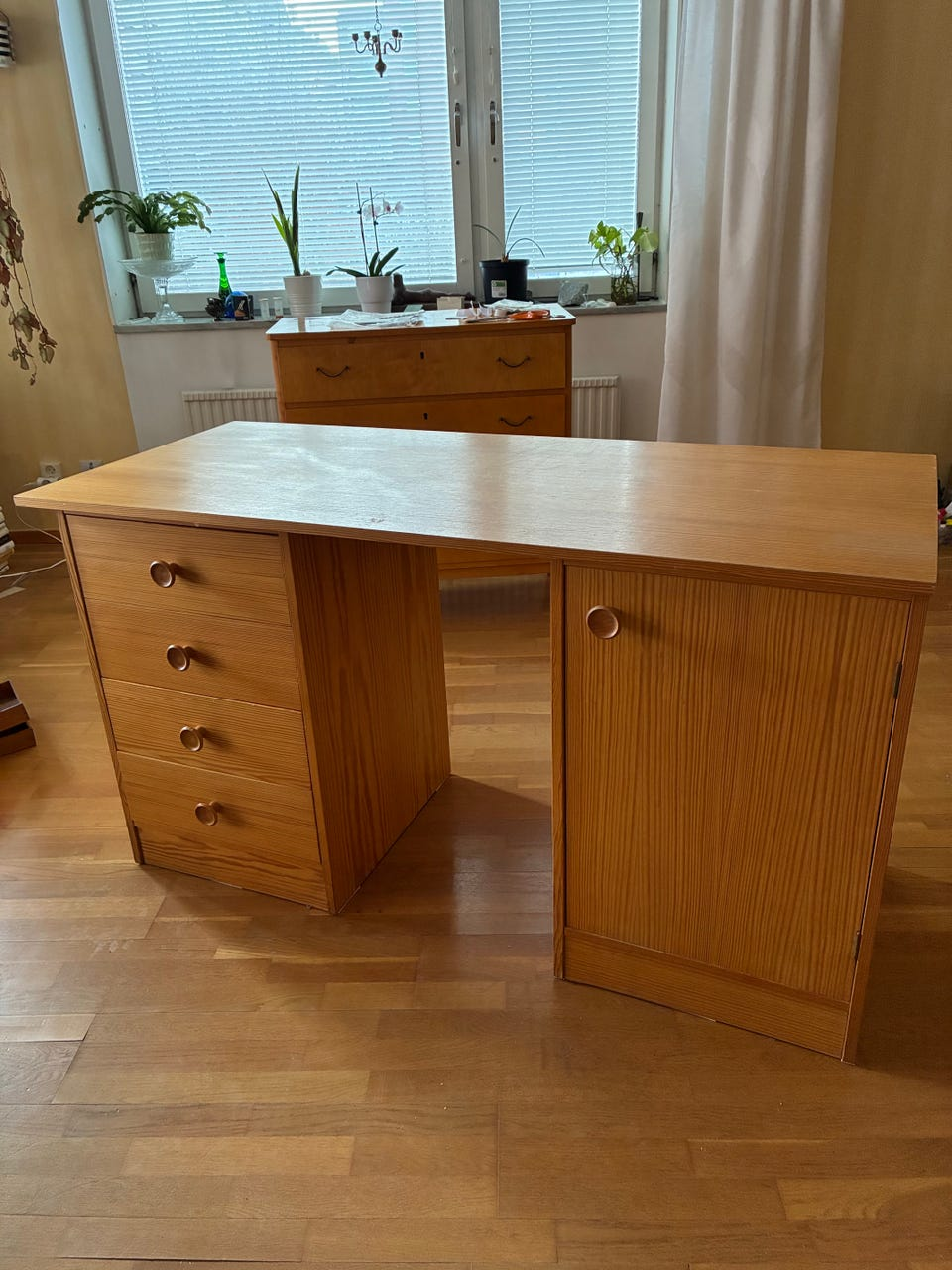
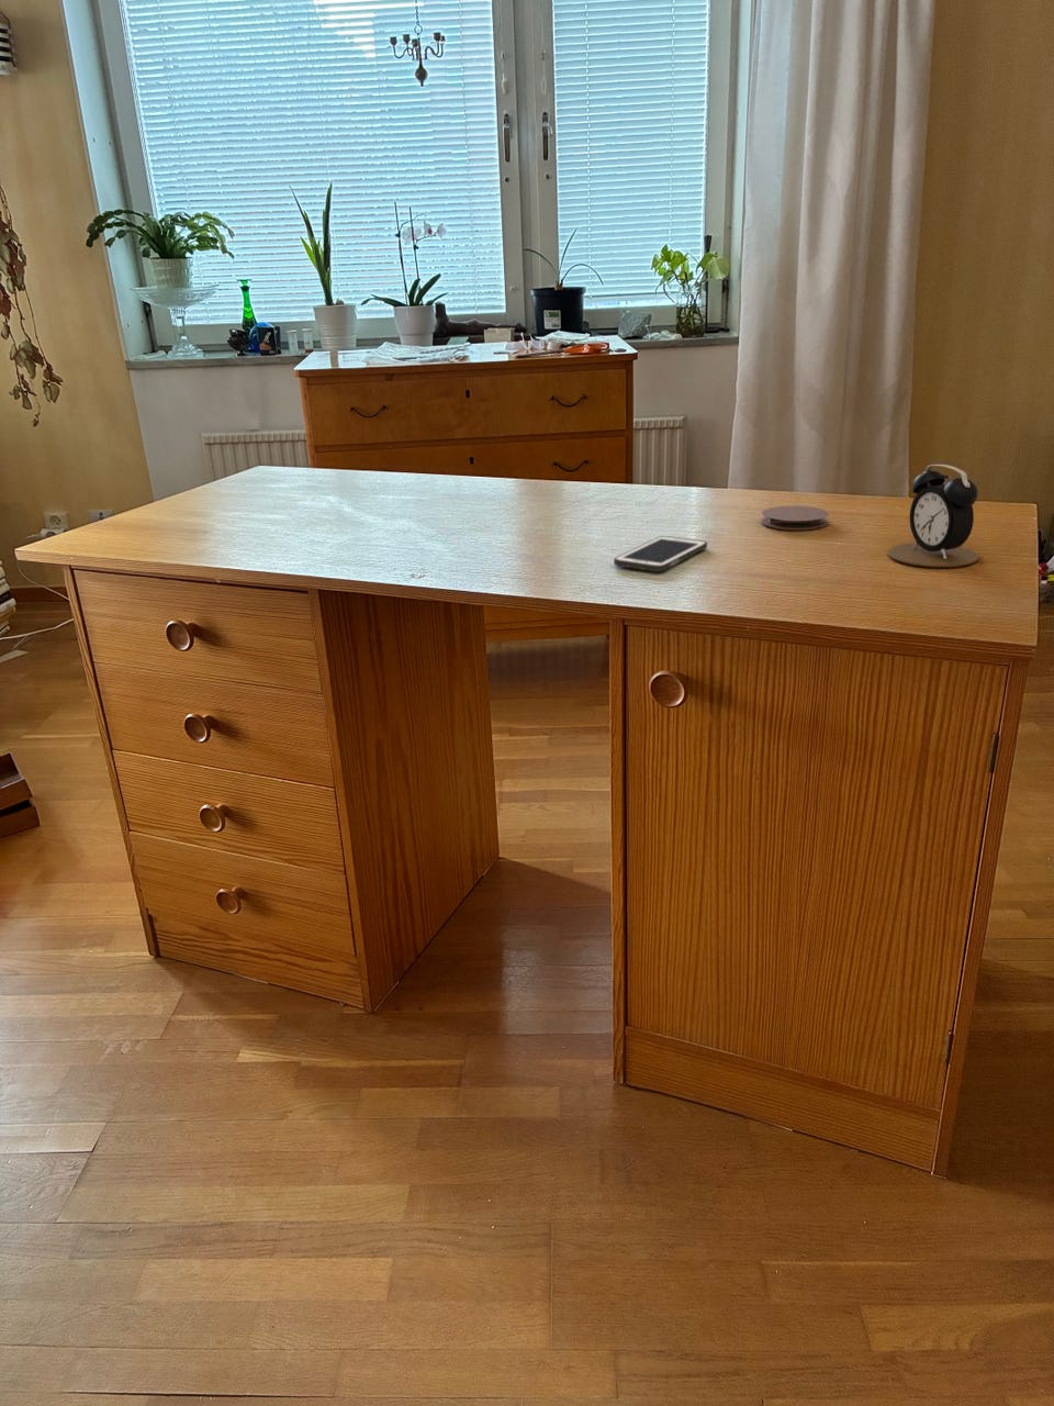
+ coaster [761,505,829,530]
+ cell phone [612,535,709,572]
+ alarm clock [887,464,980,568]
